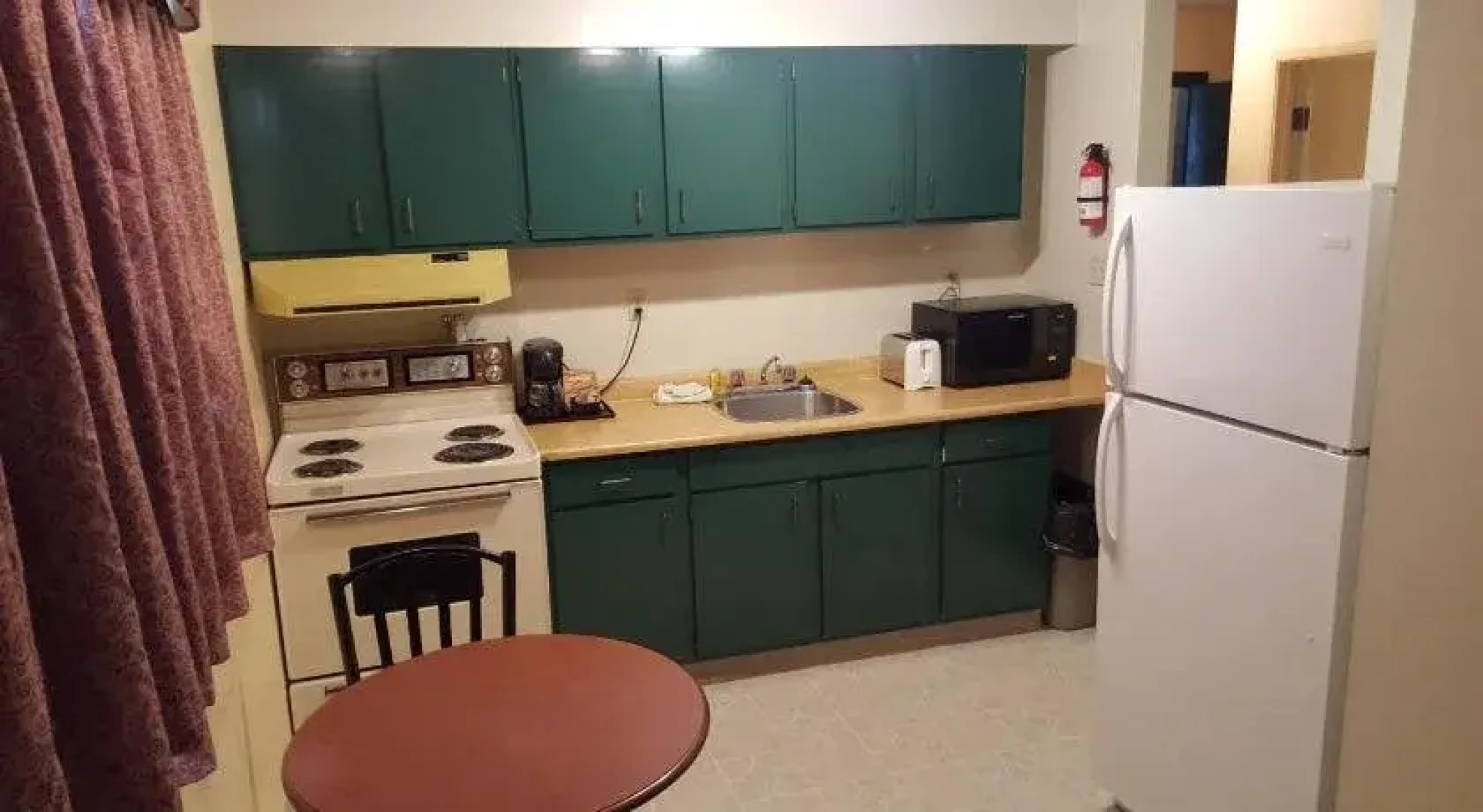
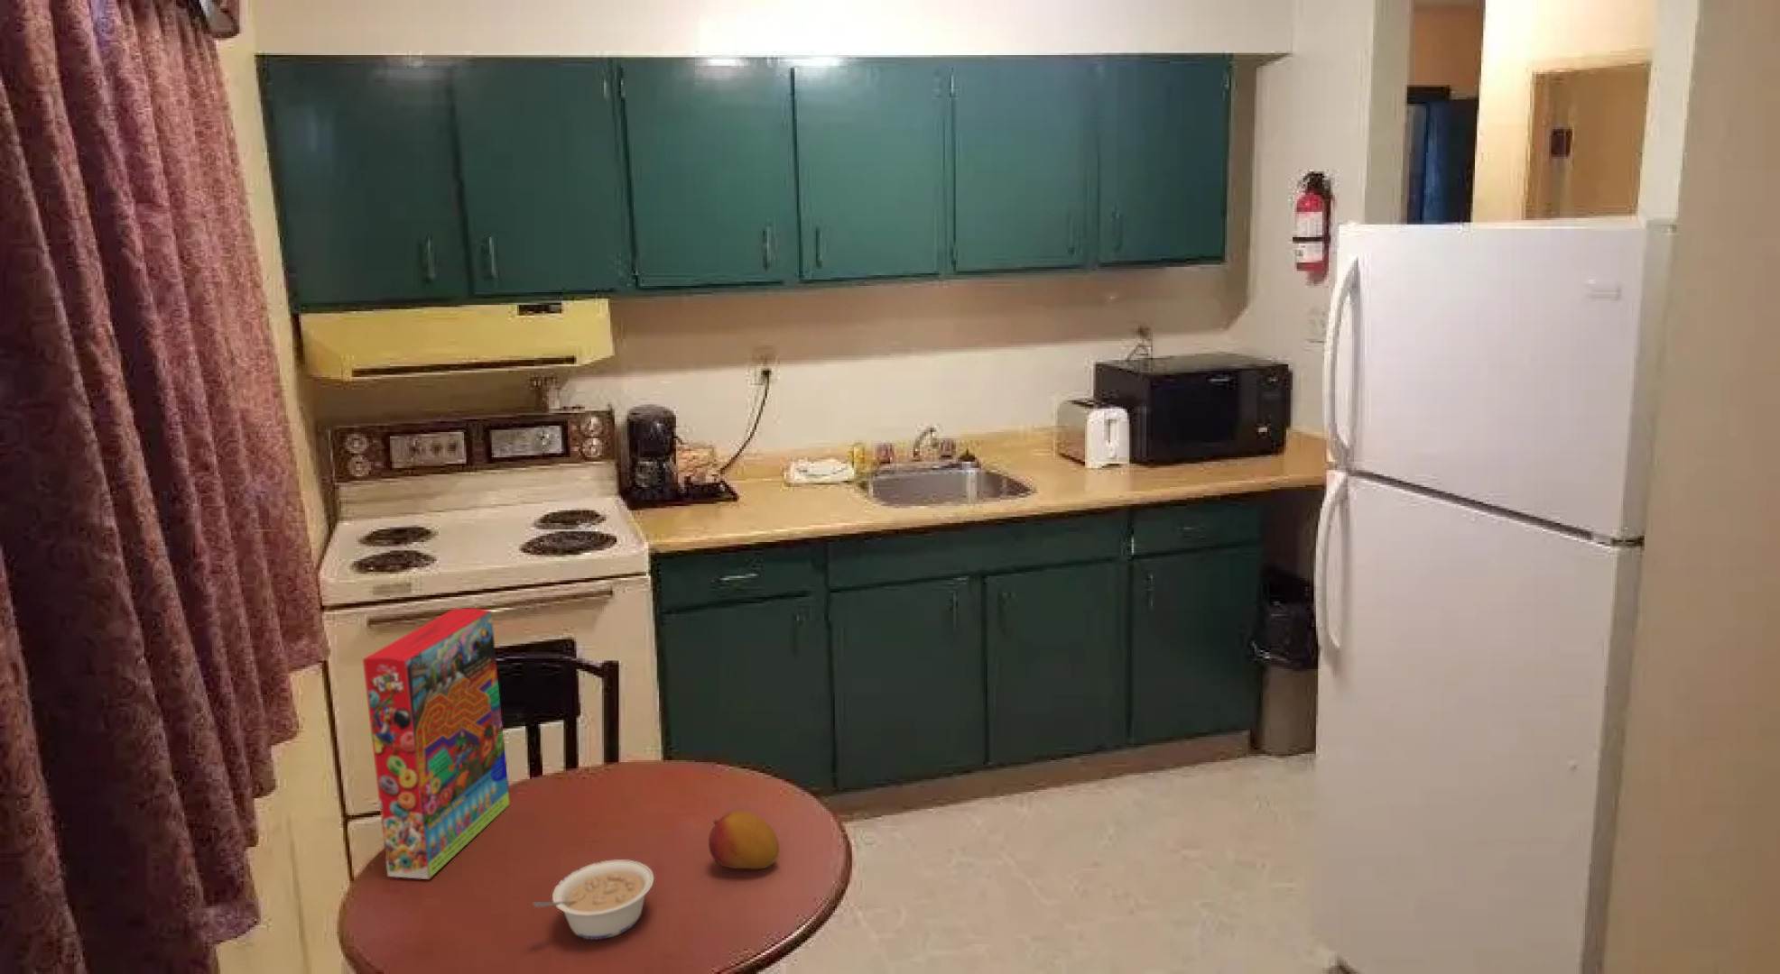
+ cereal box [362,608,511,880]
+ fruit [708,810,780,871]
+ legume [532,859,655,940]
